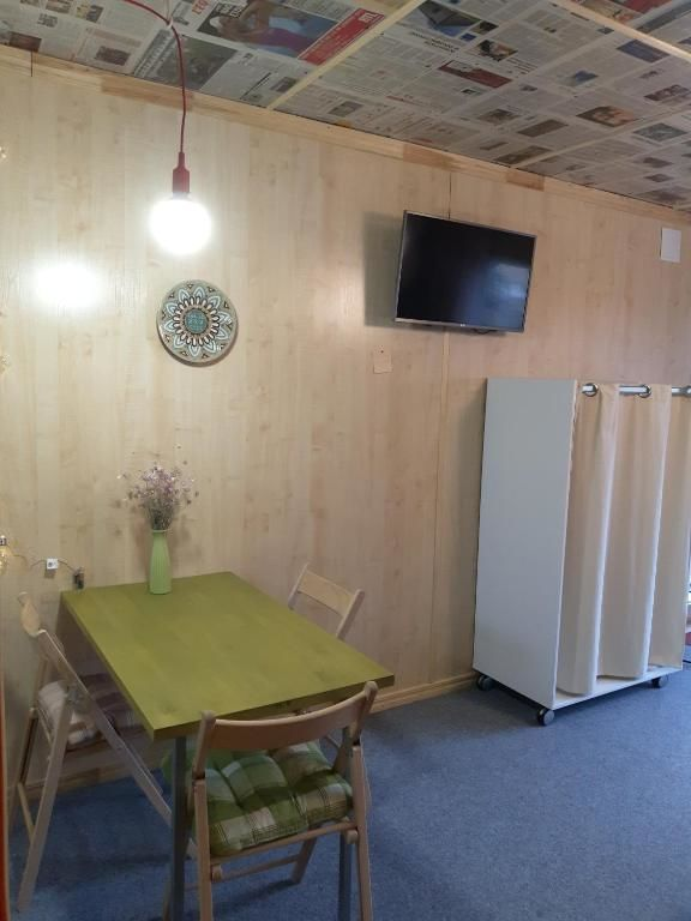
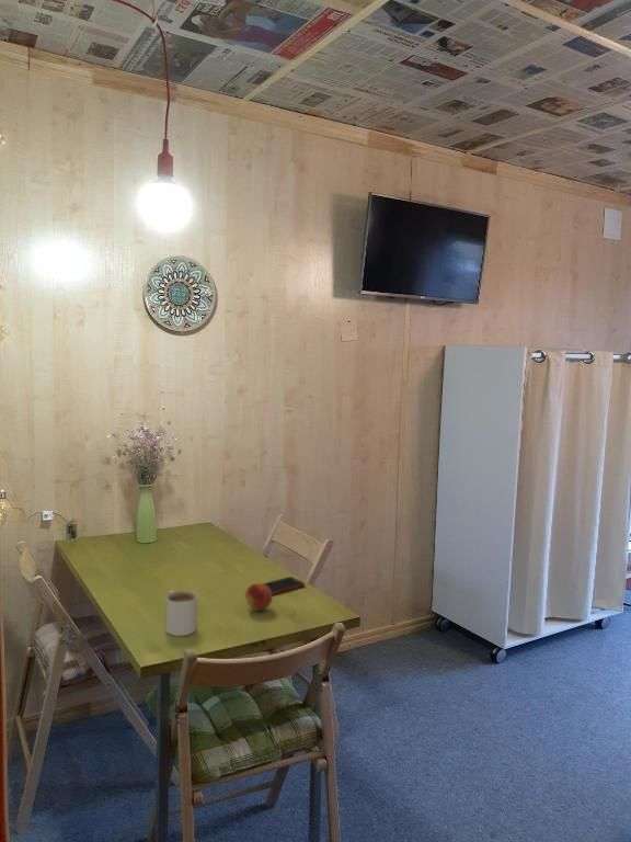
+ mug [164,590,198,637]
+ cell phone [262,576,306,595]
+ fruit [244,582,273,612]
